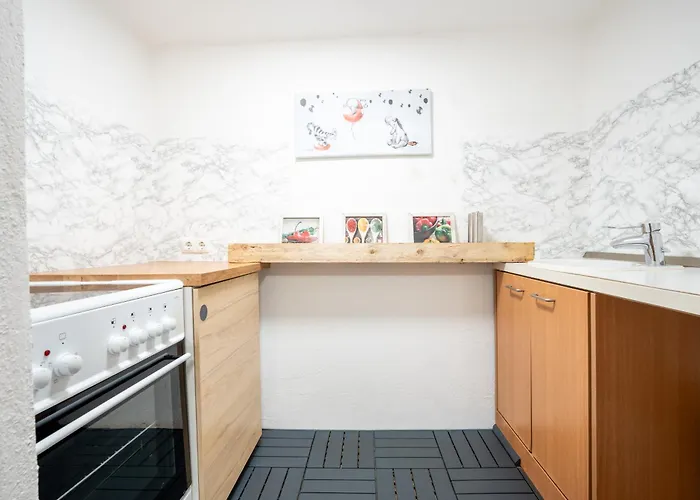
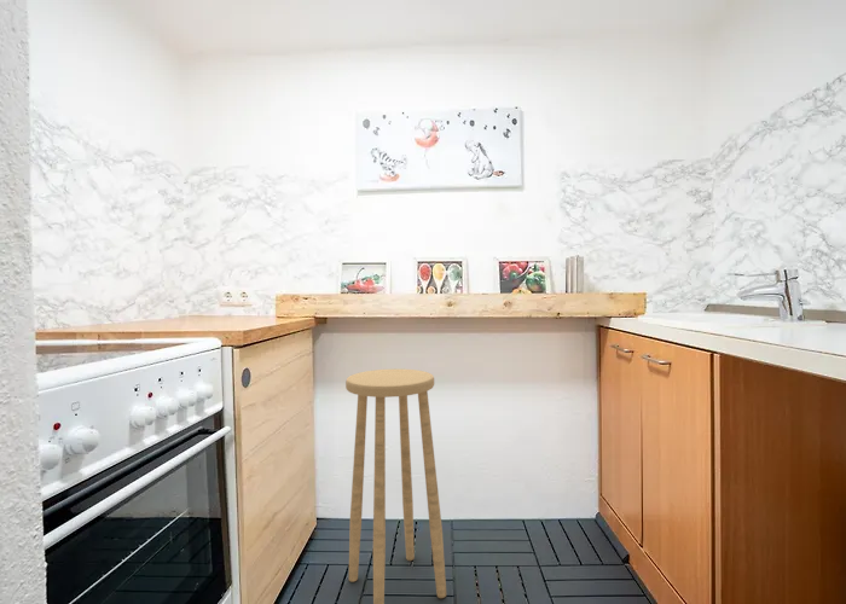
+ stool [344,367,447,604]
